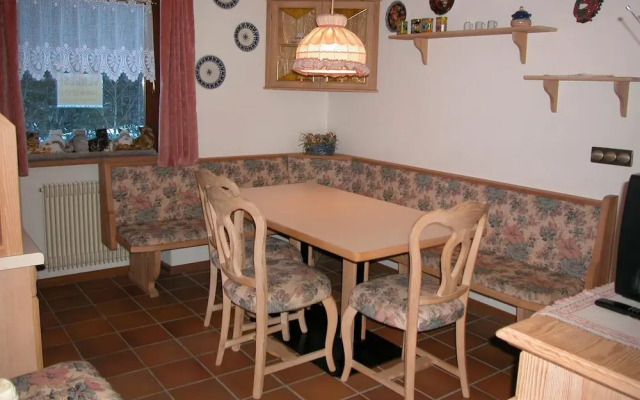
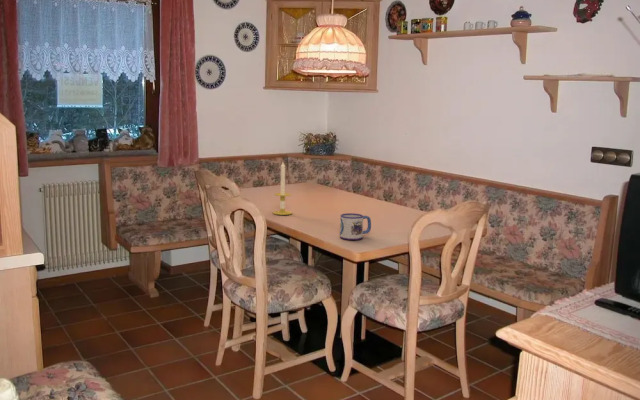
+ candle [272,161,293,216]
+ mug [339,212,372,241]
